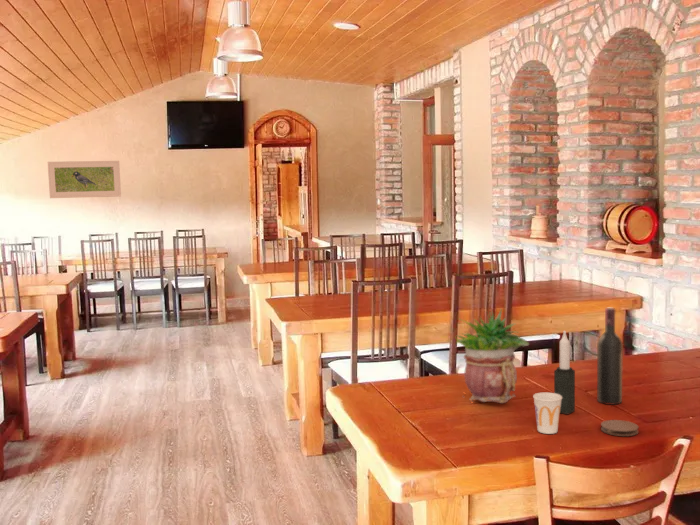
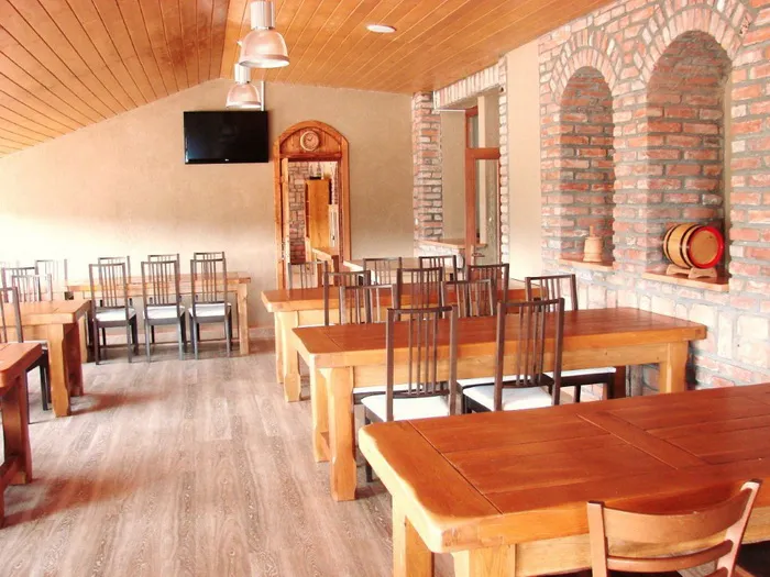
- coaster [600,419,639,437]
- candle [553,330,576,415]
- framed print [47,160,122,199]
- potted plant [455,309,530,404]
- cup [532,392,562,435]
- wine bottle [596,307,624,406]
